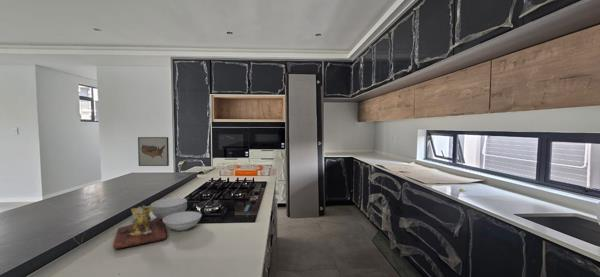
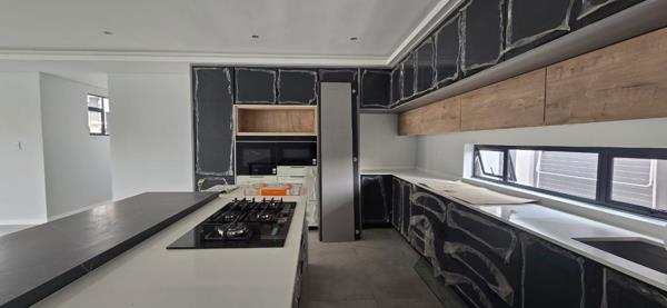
- wall art [137,136,170,167]
- cutting board [112,197,203,250]
